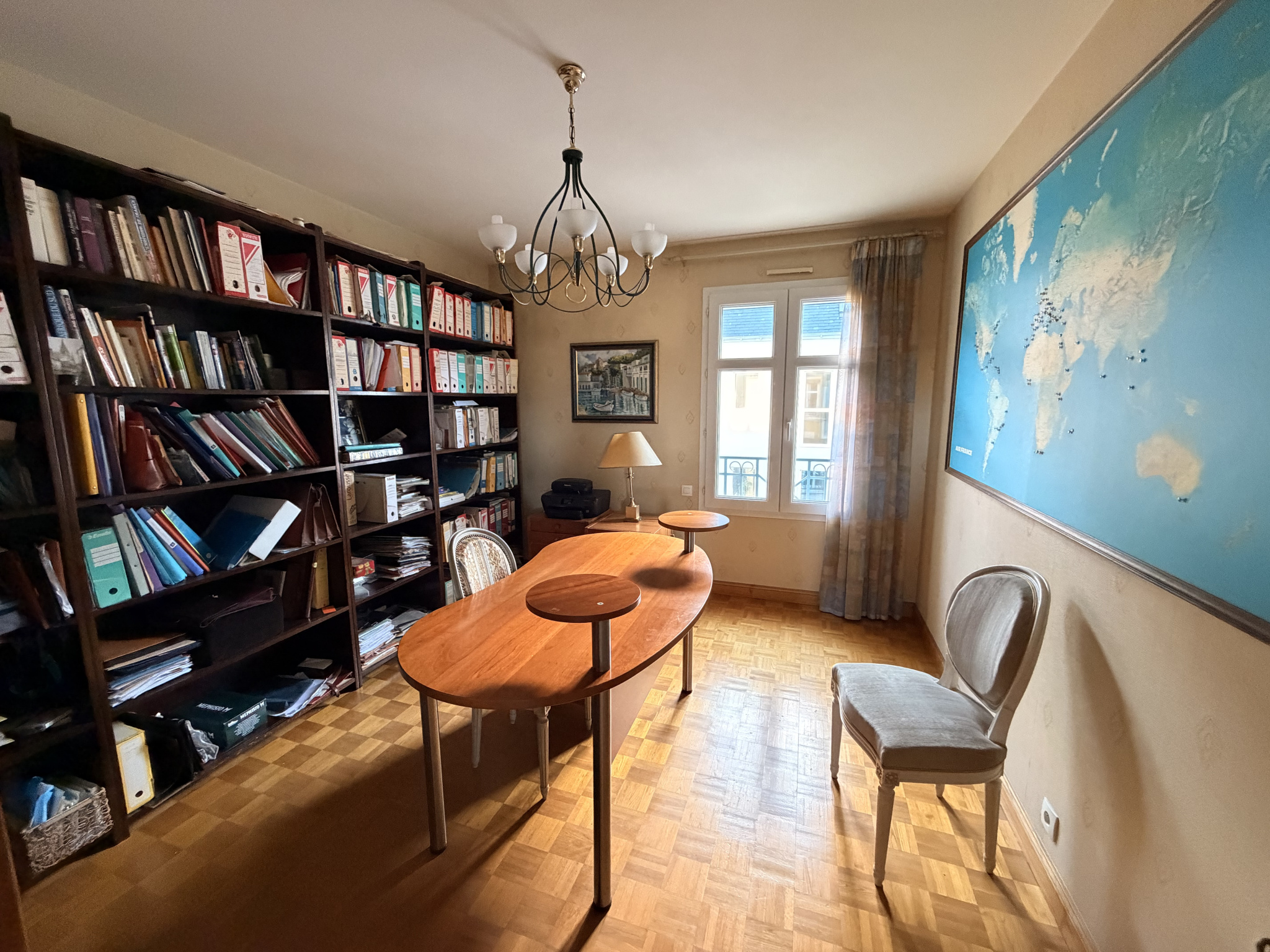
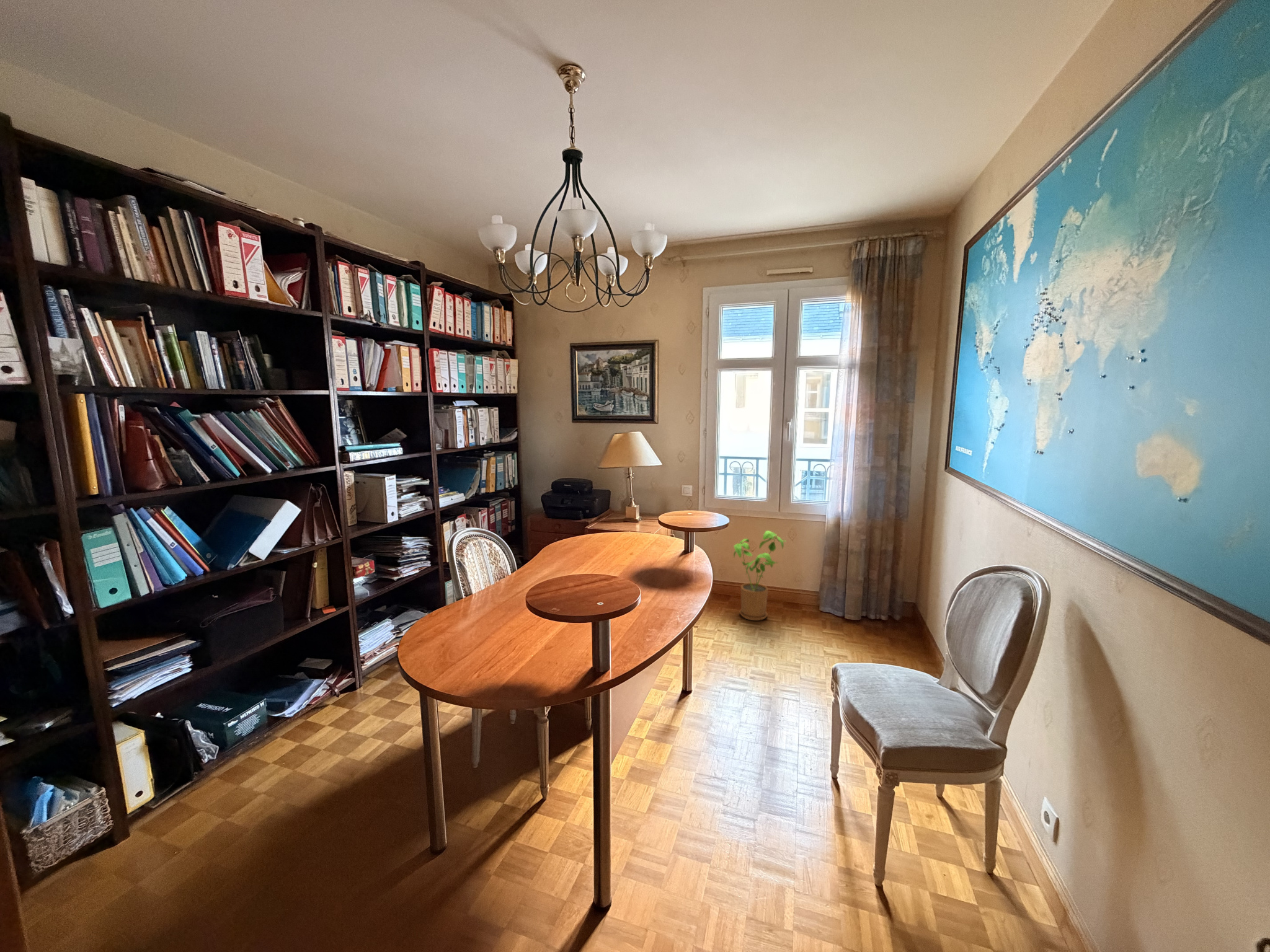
+ house plant [733,530,786,621]
